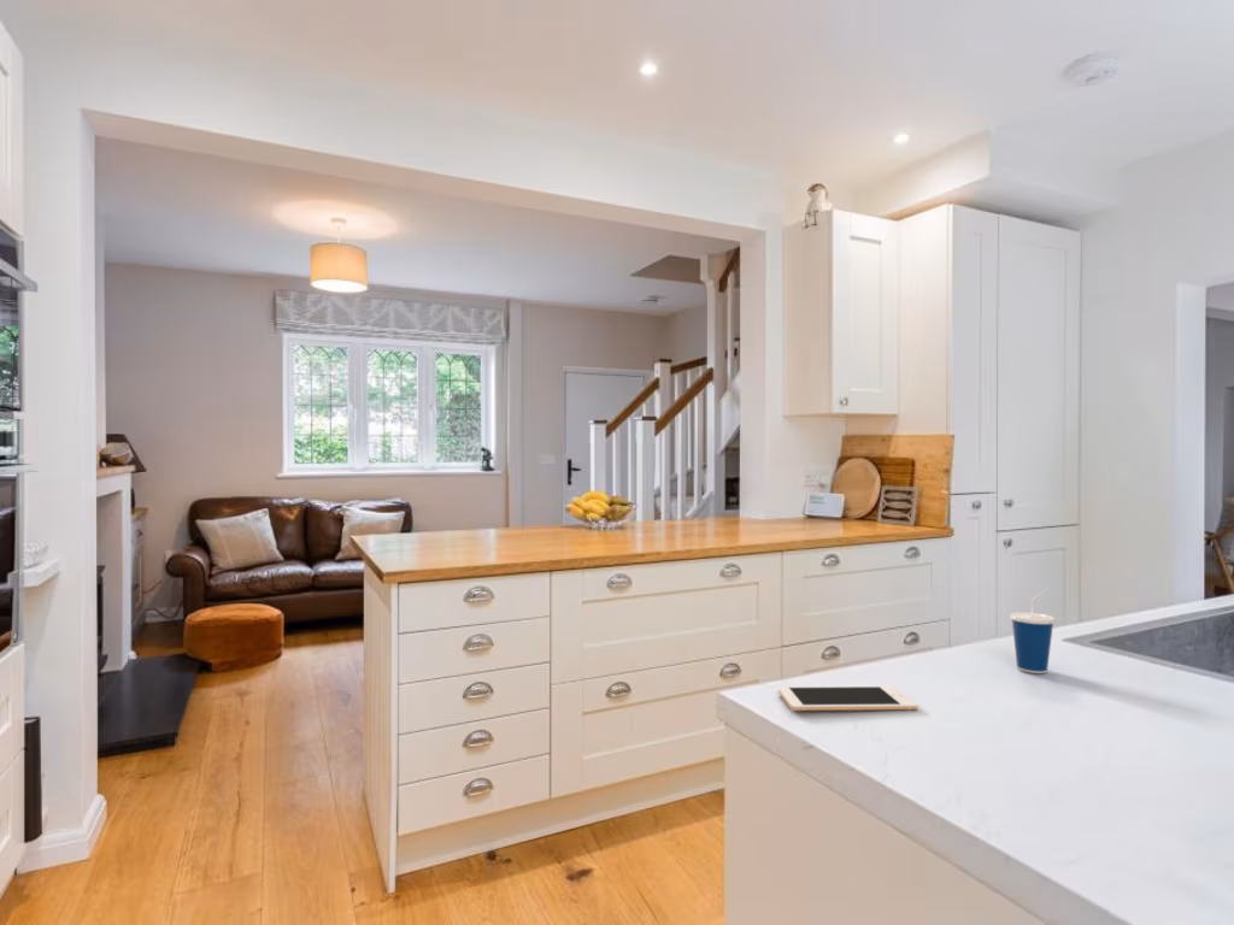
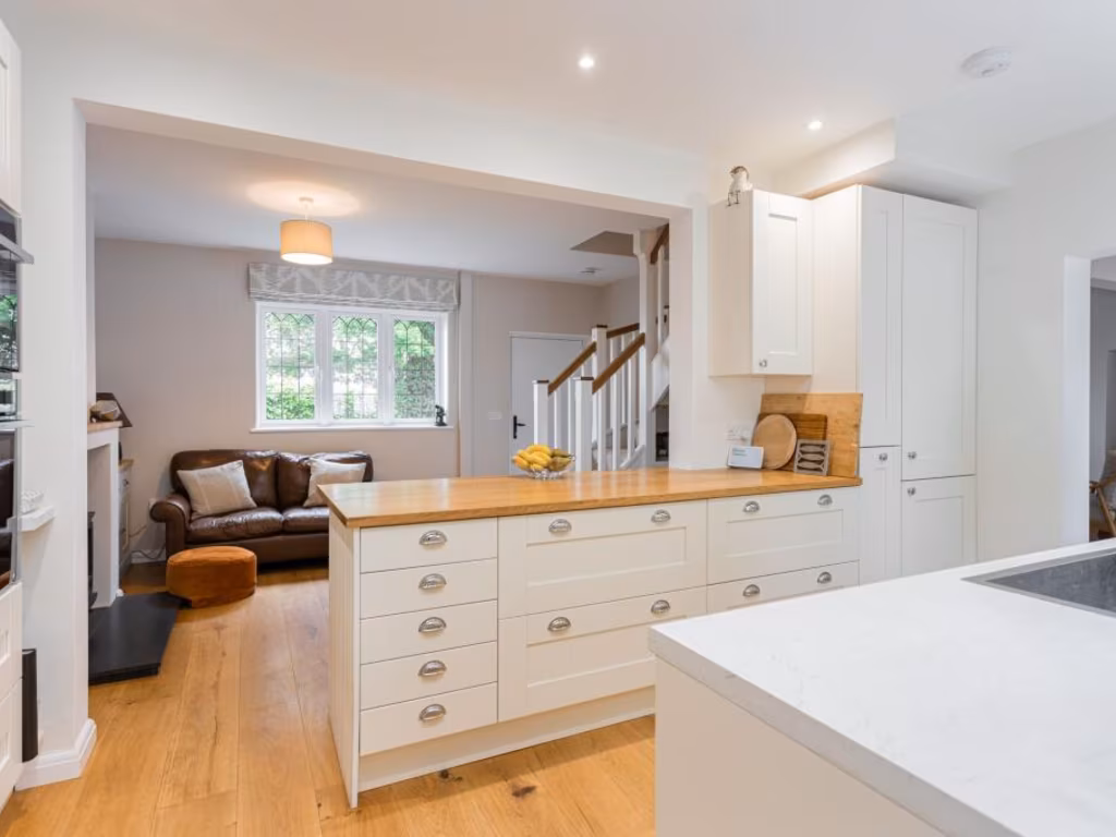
- cup [1009,588,1057,674]
- cell phone [777,685,918,712]
